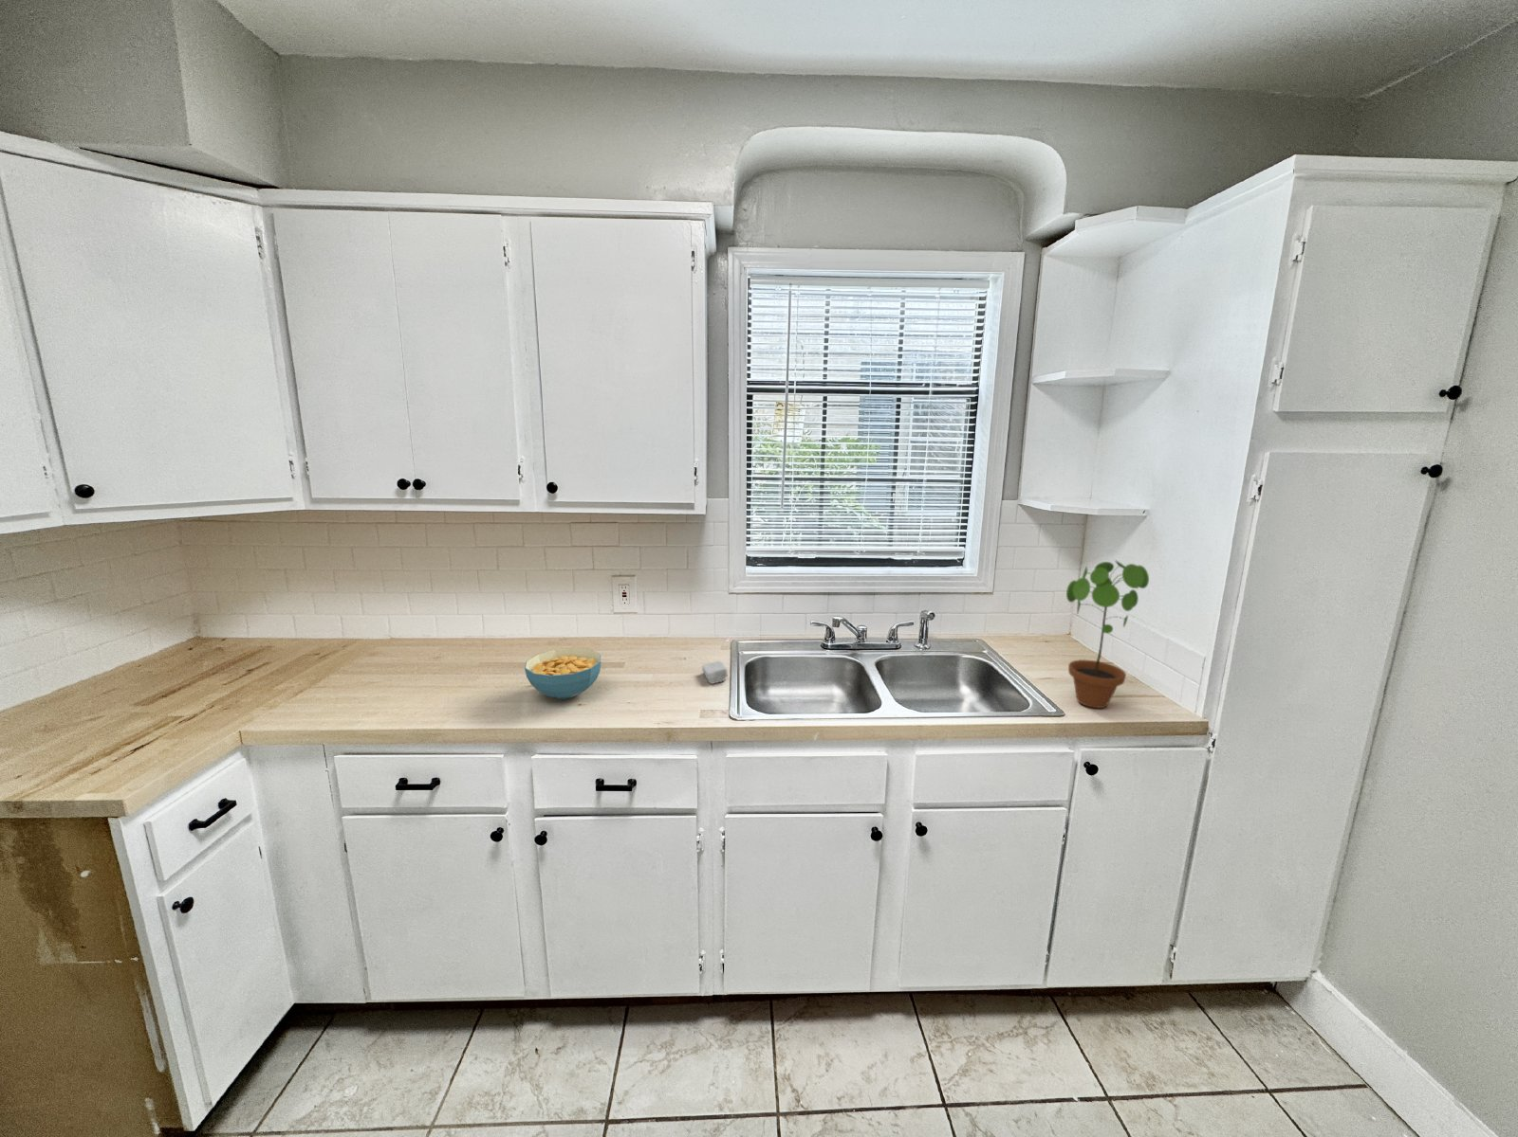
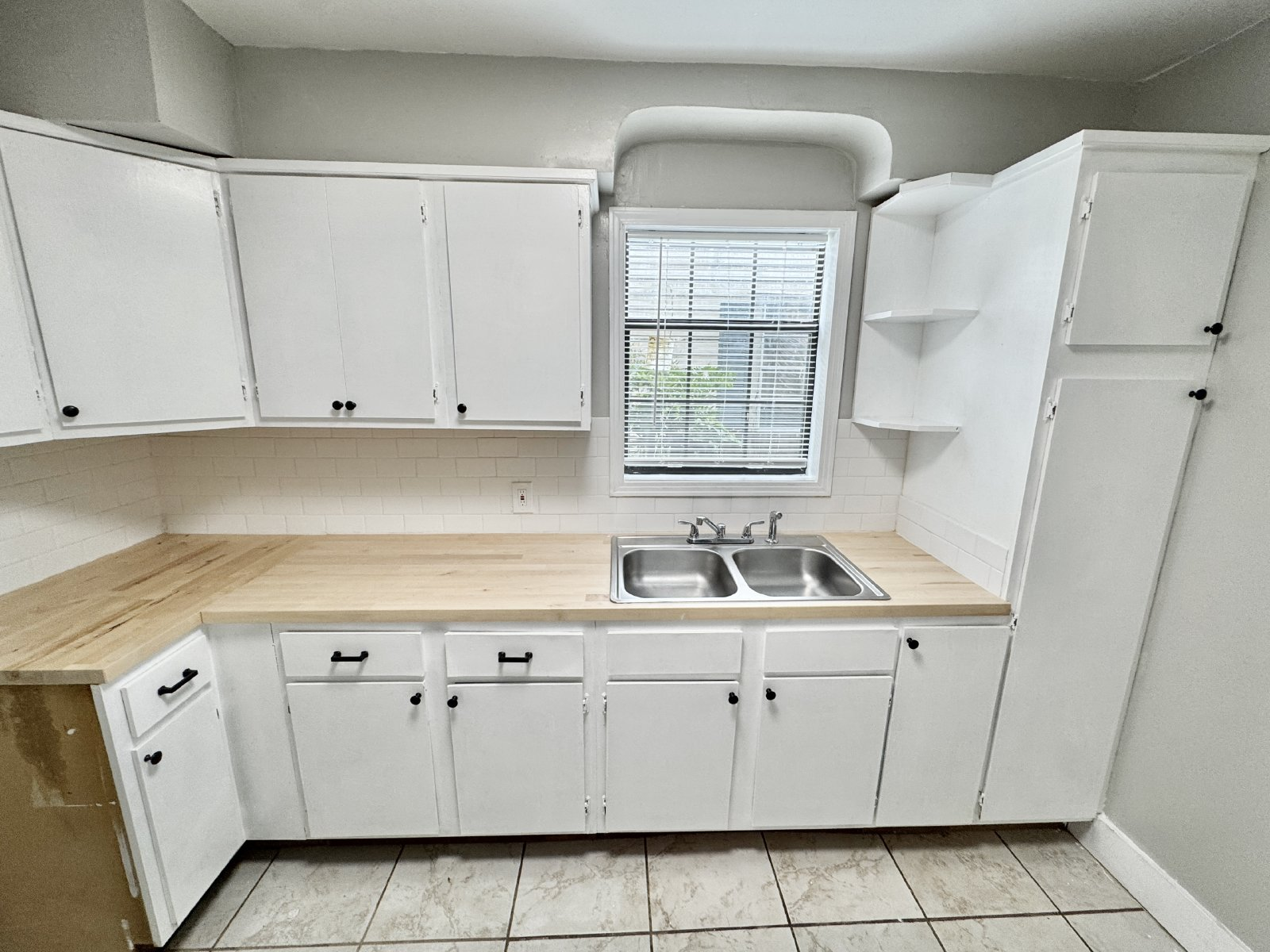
- cereal bowl [524,647,601,700]
- potted plant [1065,559,1150,709]
- soap bar [702,659,729,686]
